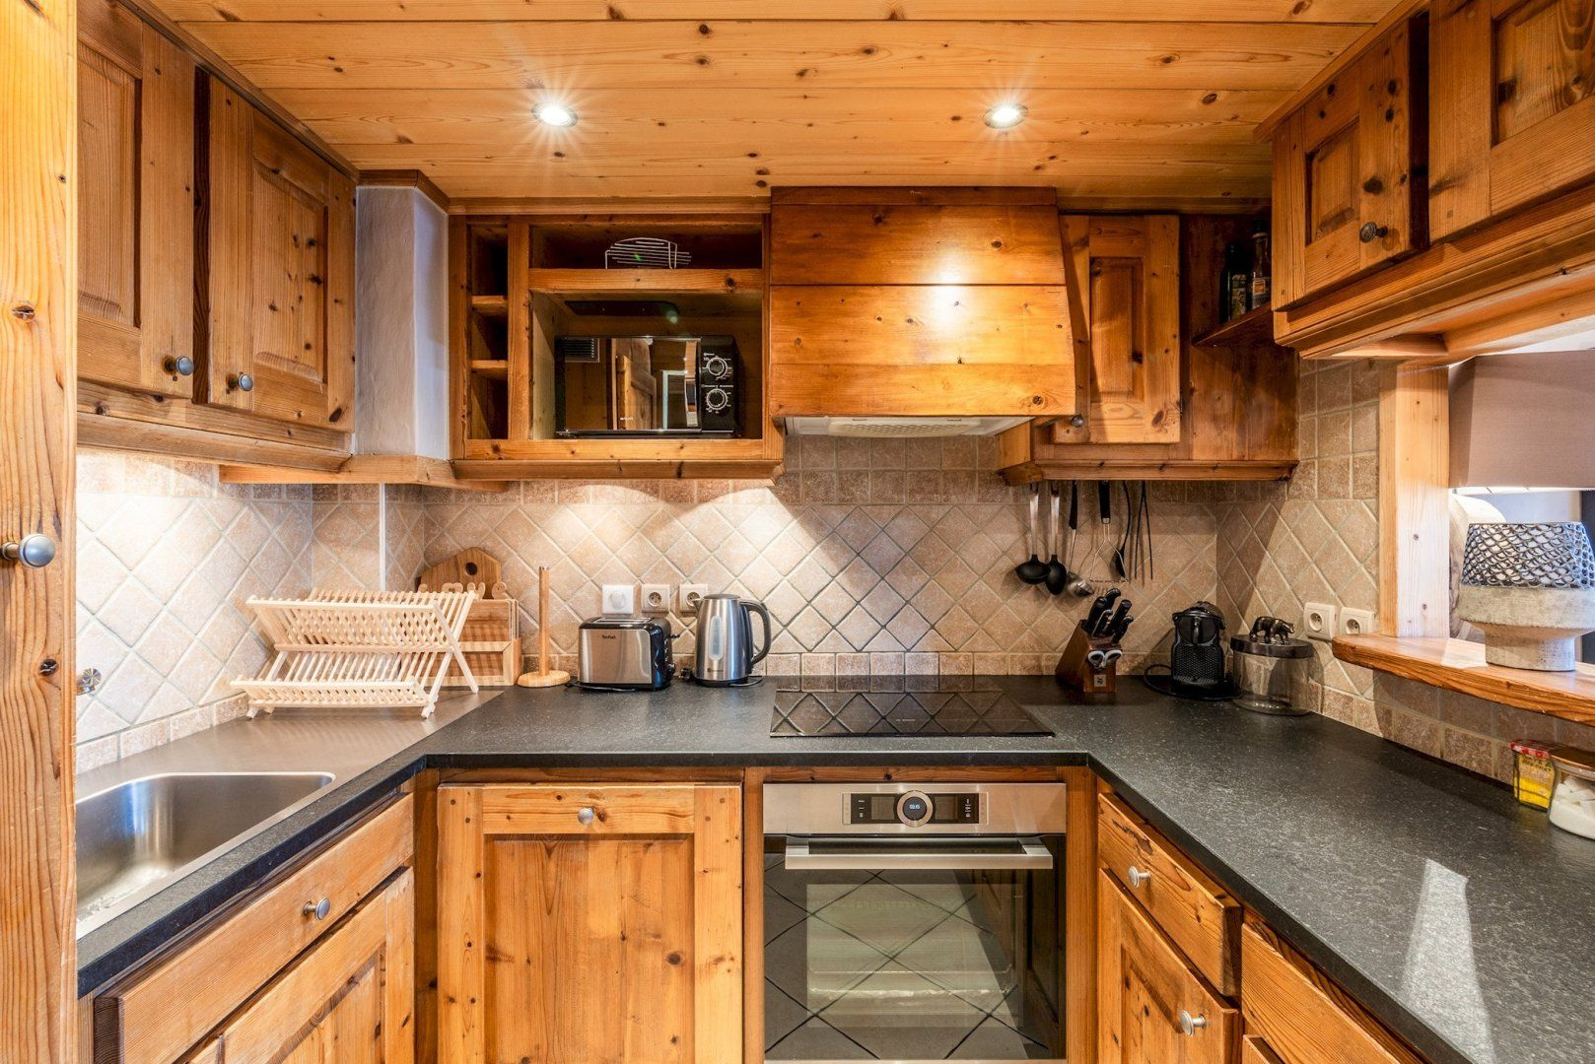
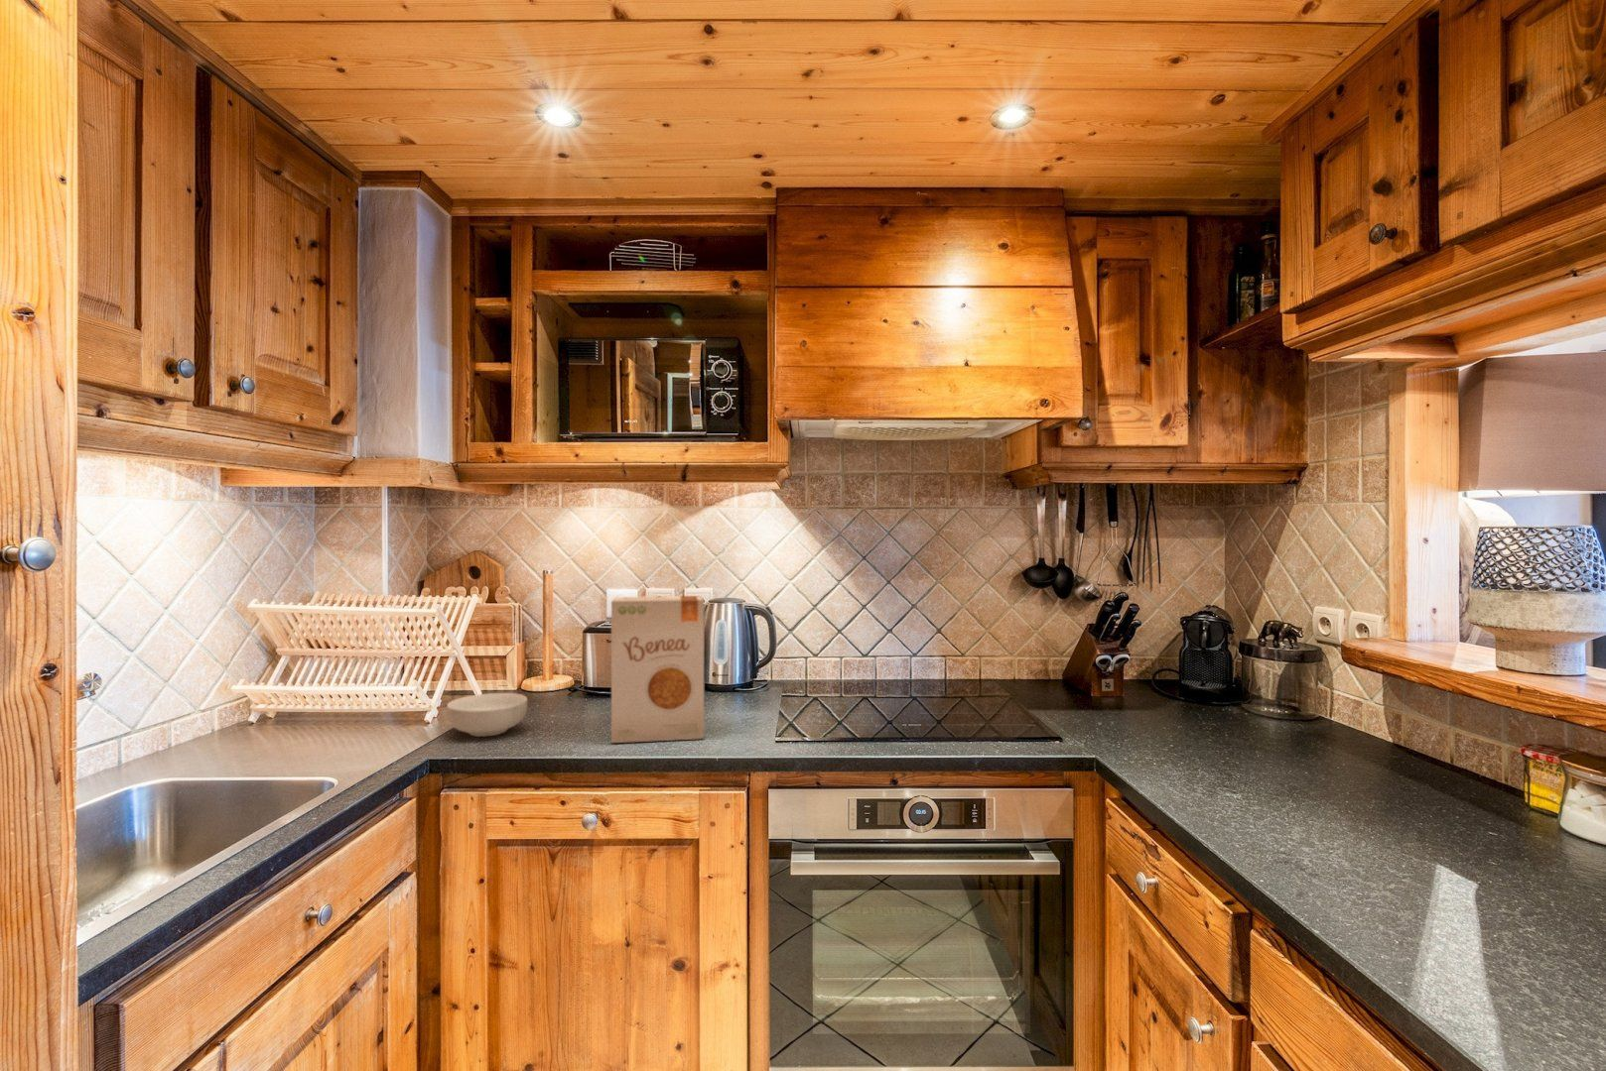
+ food box [610,595,704,743]
+ cereal bowl [446,692,529,738]
